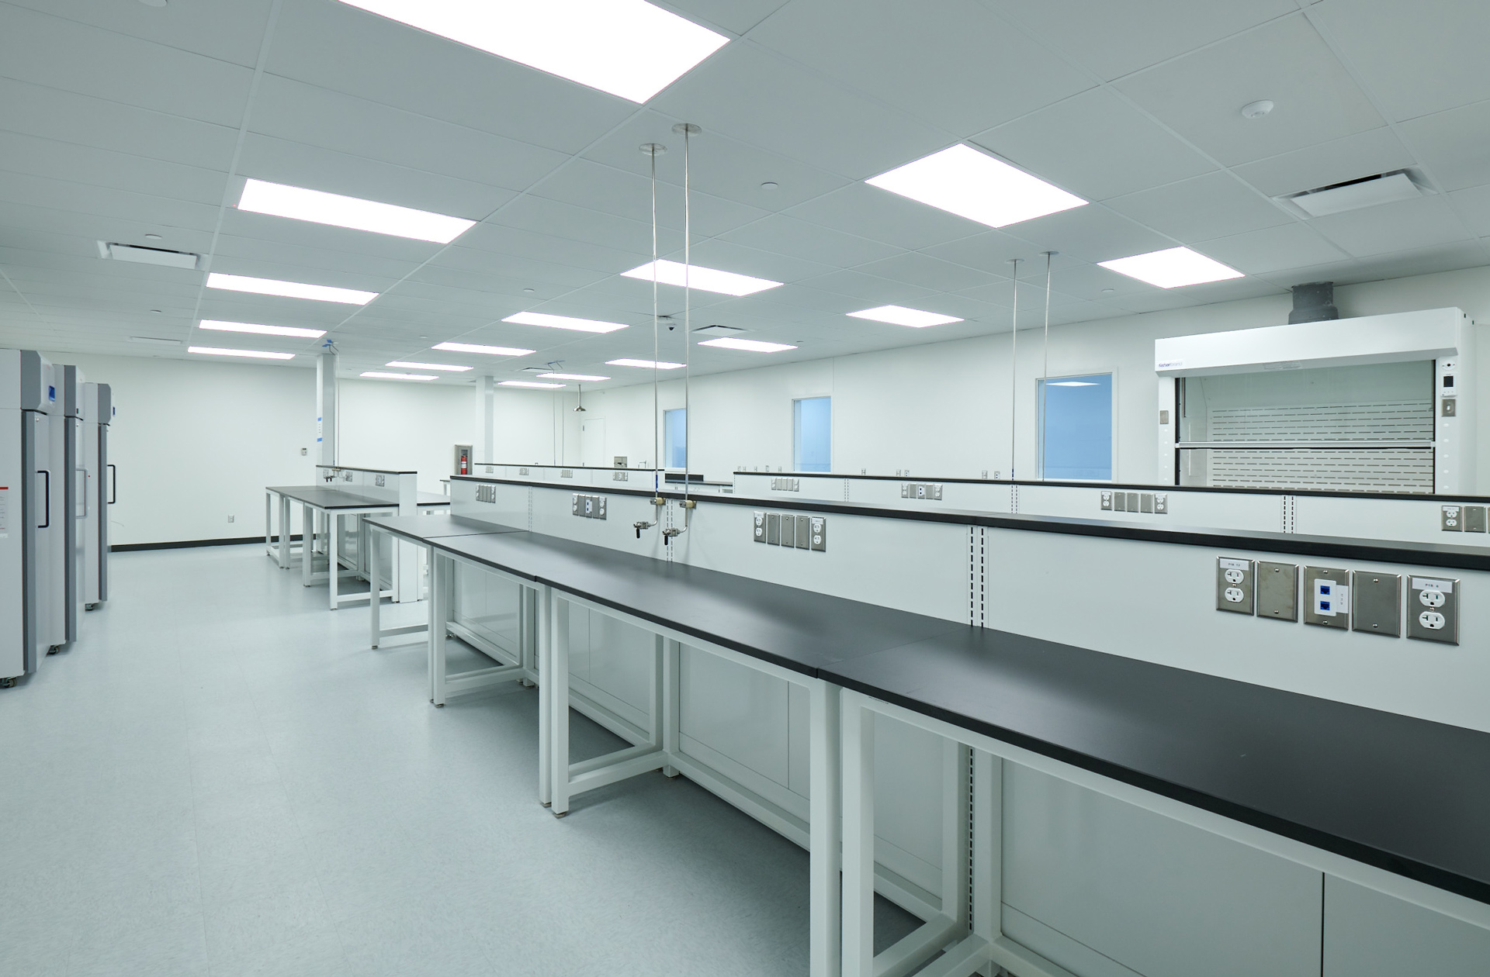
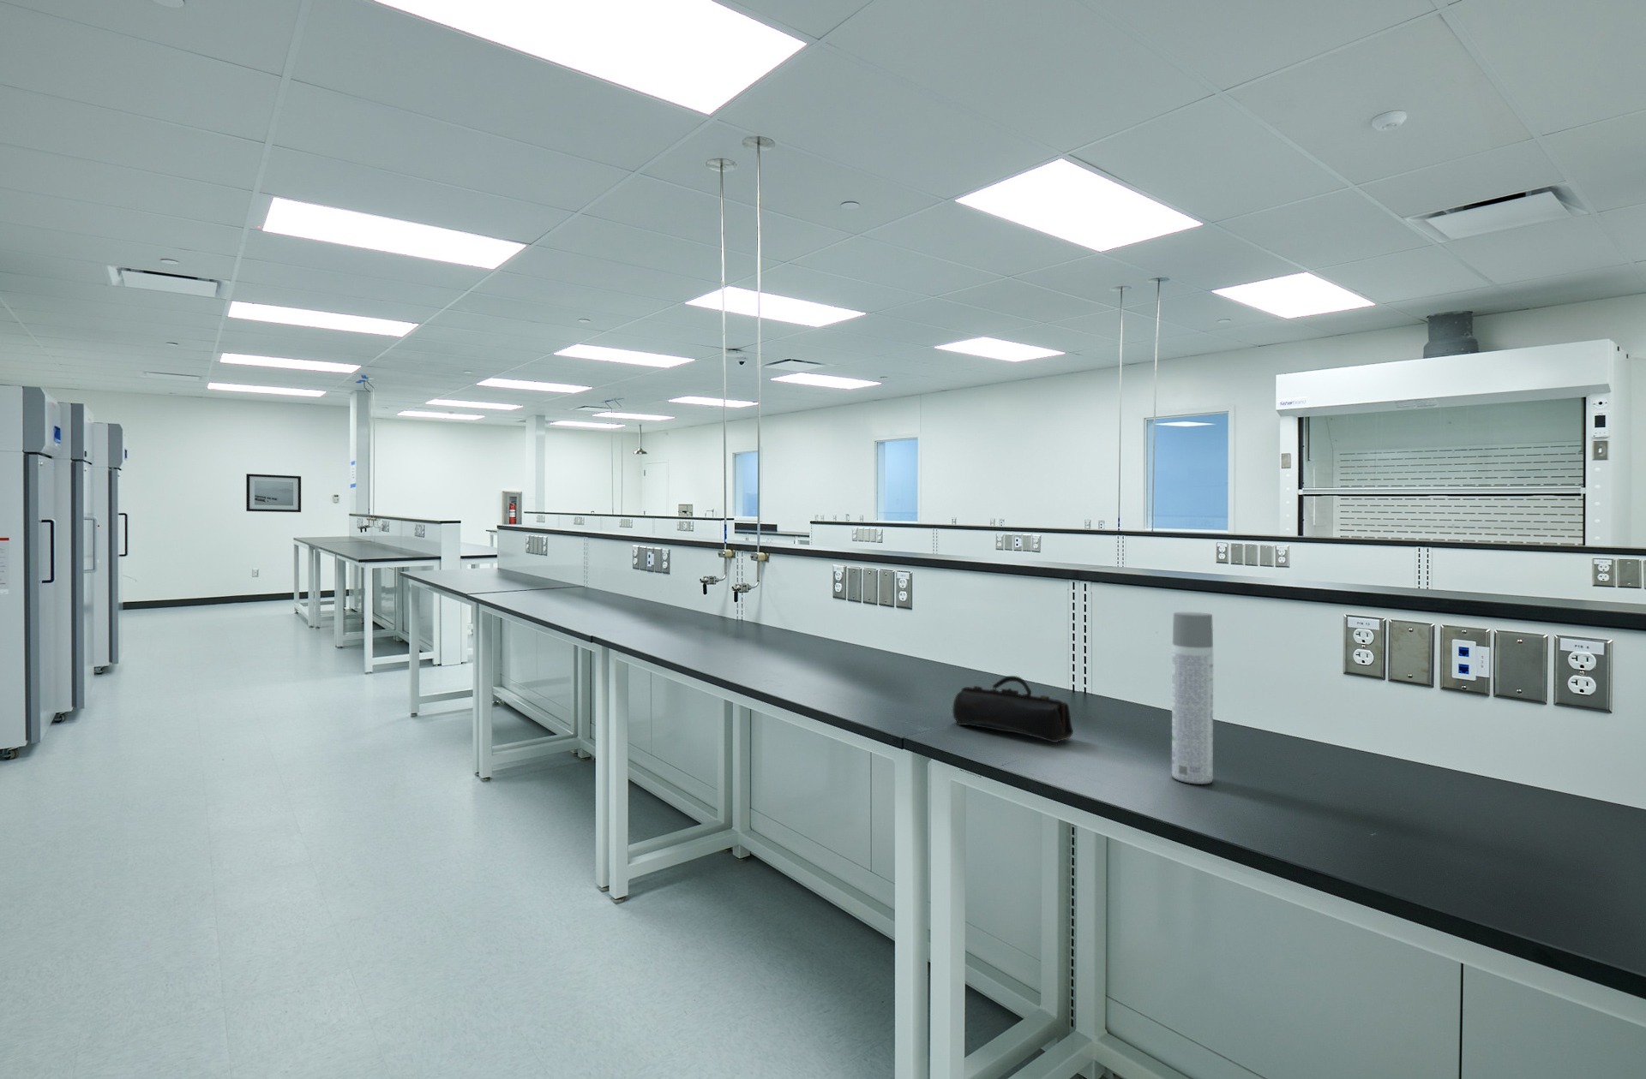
+ wall art [245,473,301,513]
+ spray bottle [1171,612,1213,785]
+ pencil case [952,674,1074,743]
